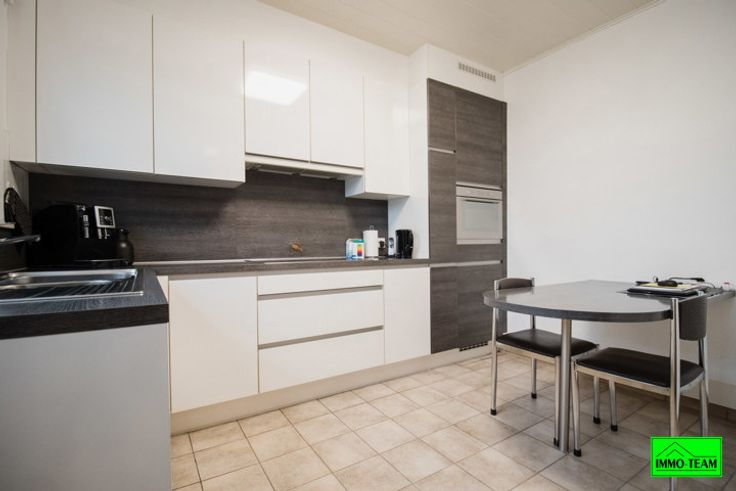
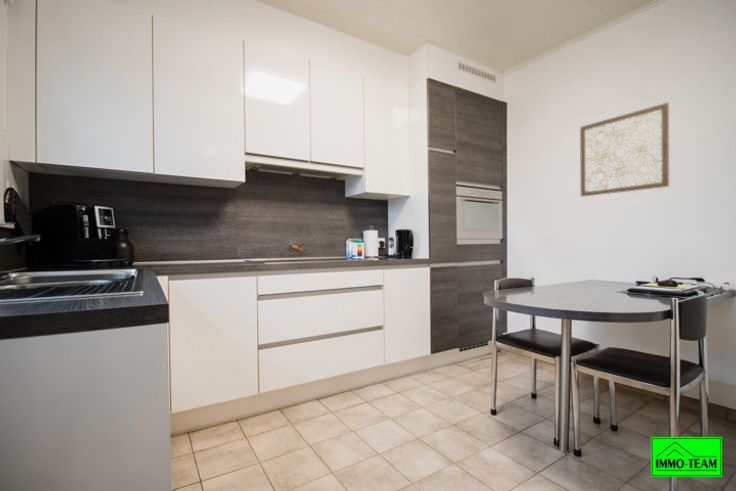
+ wall art [579,102,670,198]
